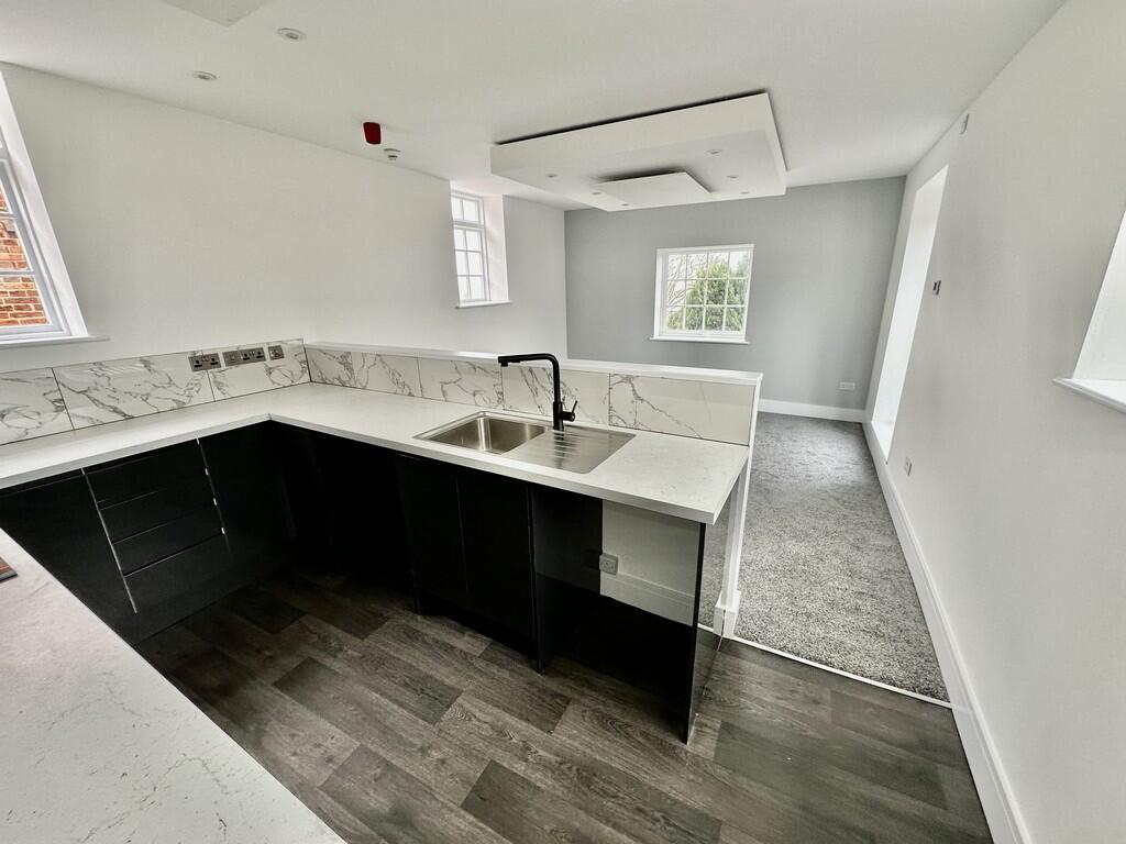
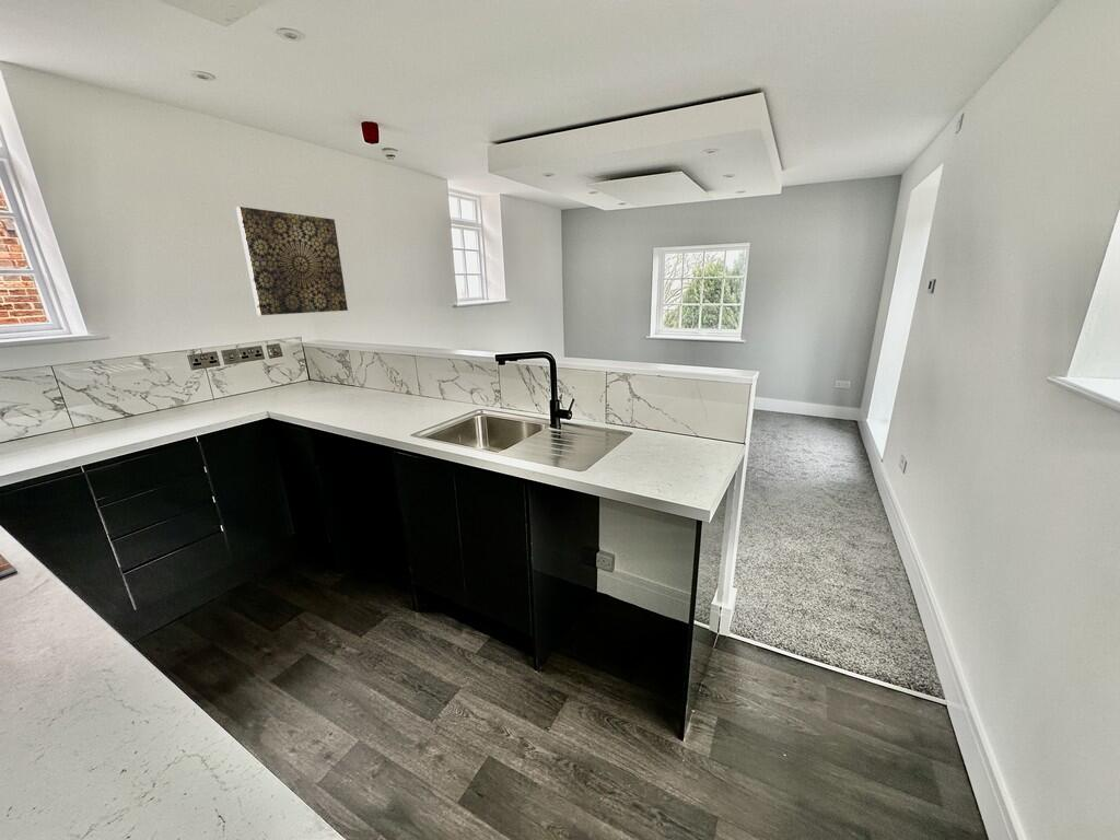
+ wall art [235,206,349,316]
